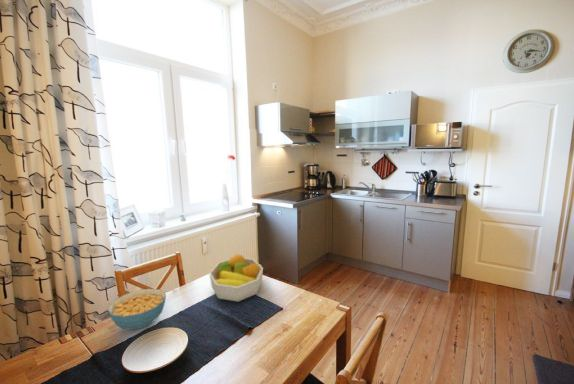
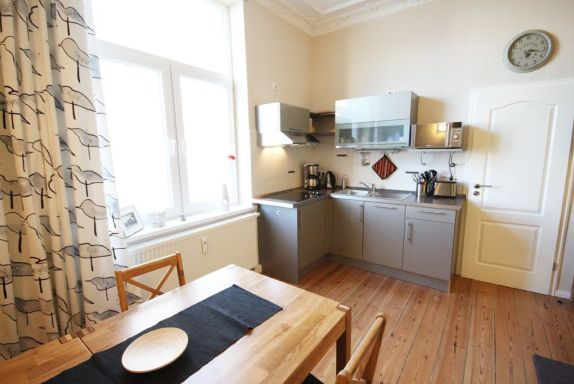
- cereal bowl [107,288,167,331]
- fruit bowl [208,253,264,302]
